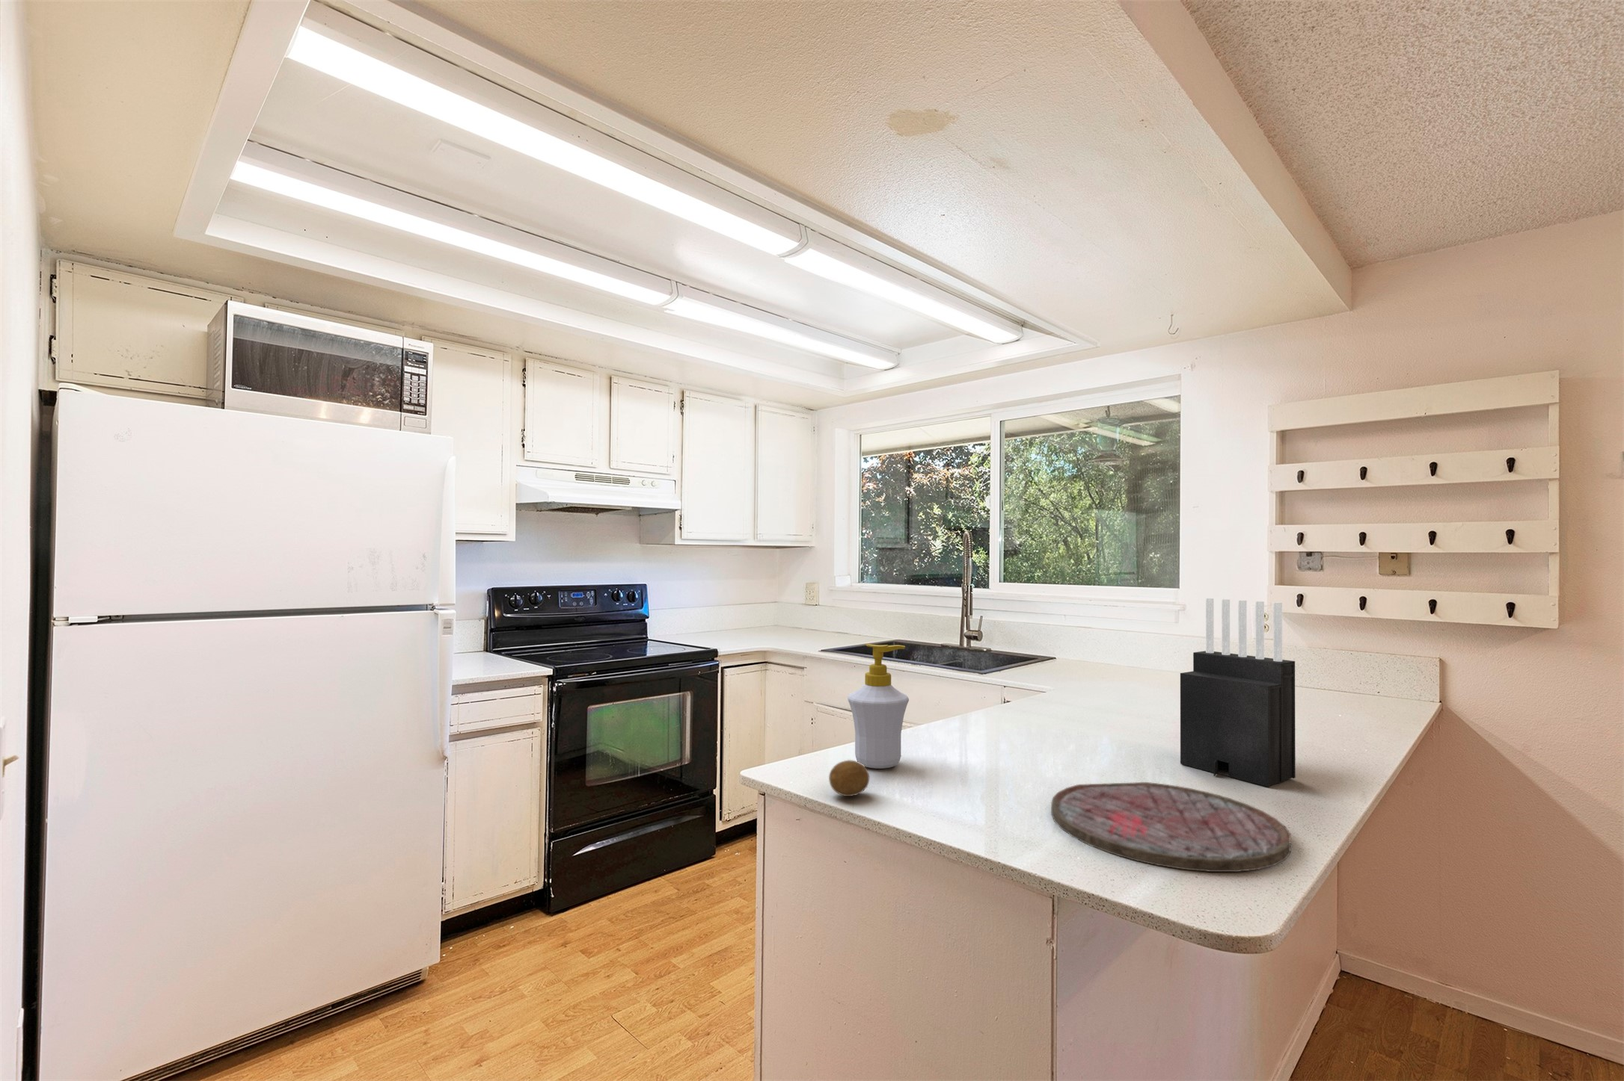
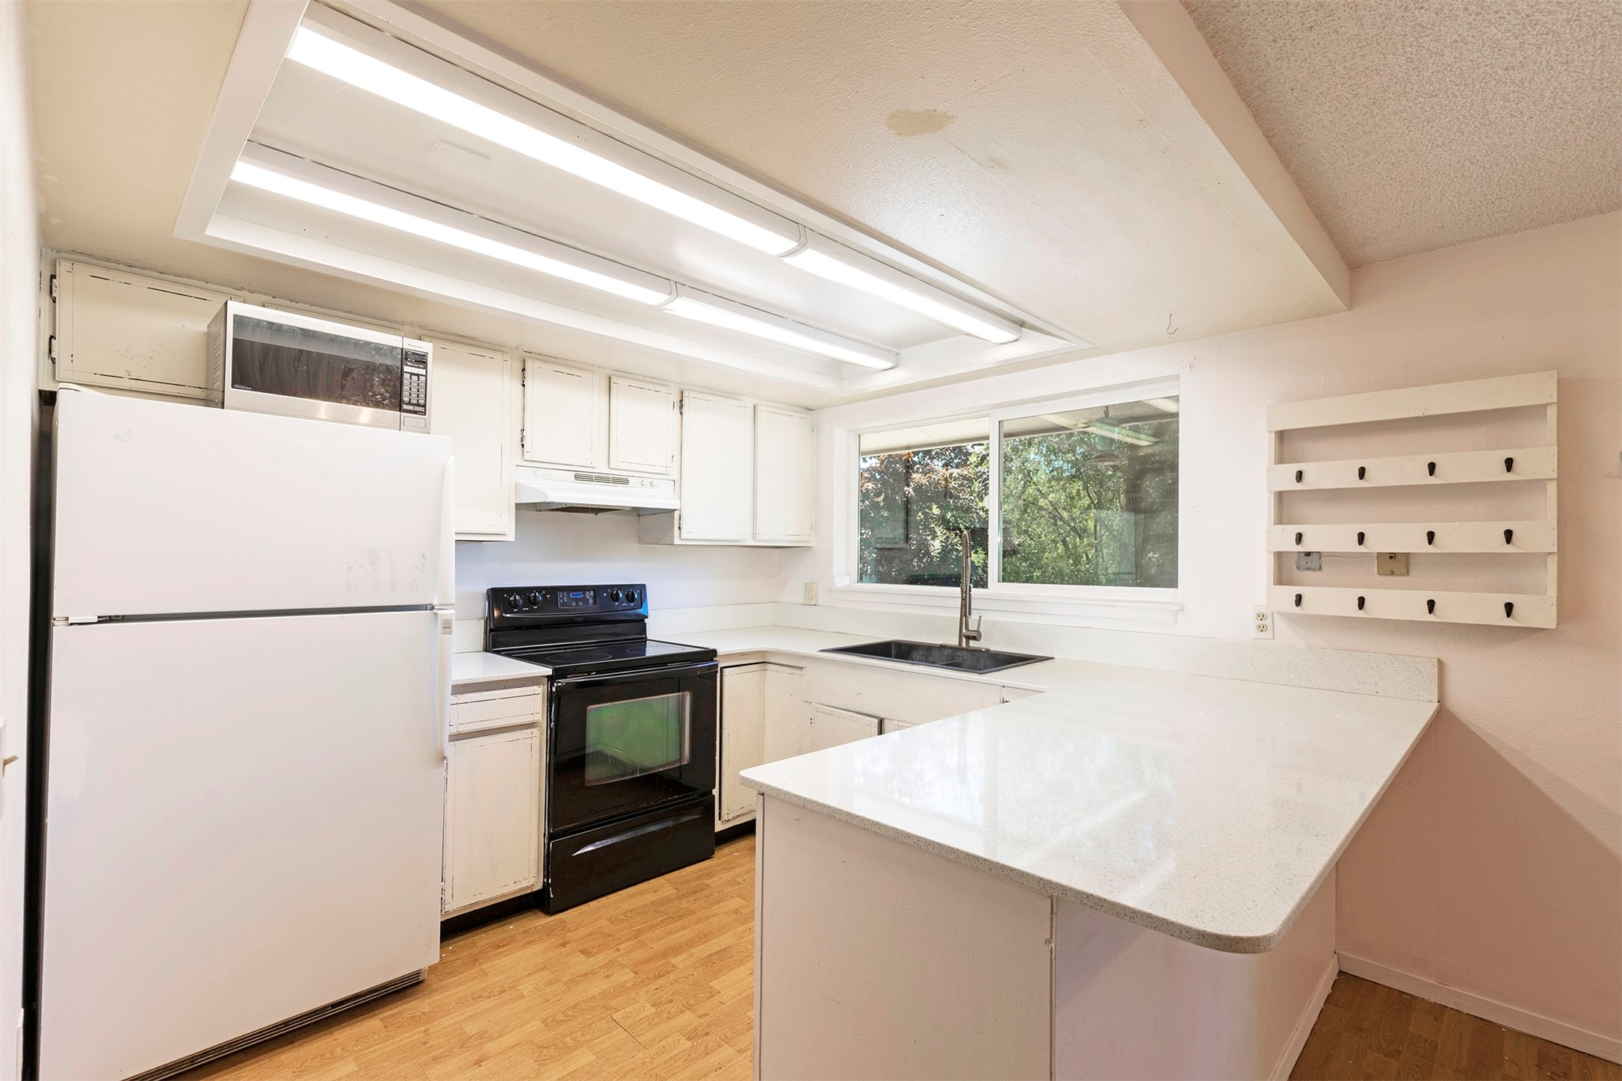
- cutting board [1050,782,1291,872]
- knife block [1180,597,1297,788]
- soap bottle [846,643,909,770]
- fruit [828,759,871,797]
